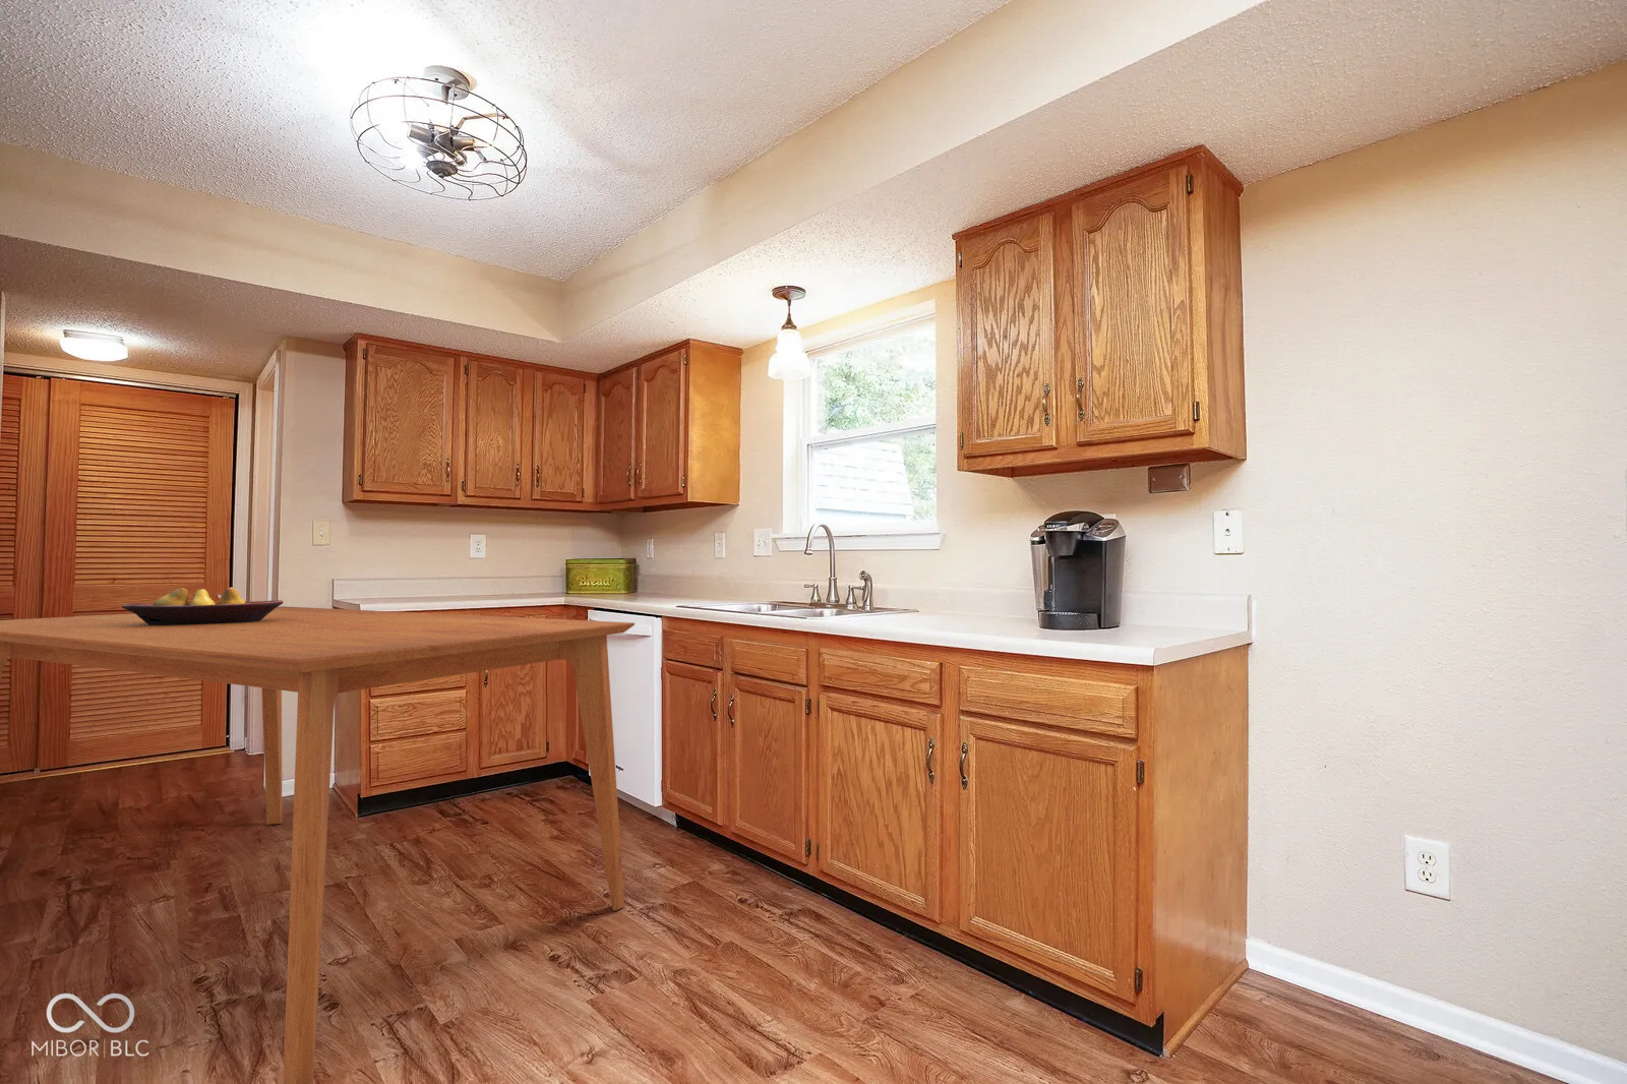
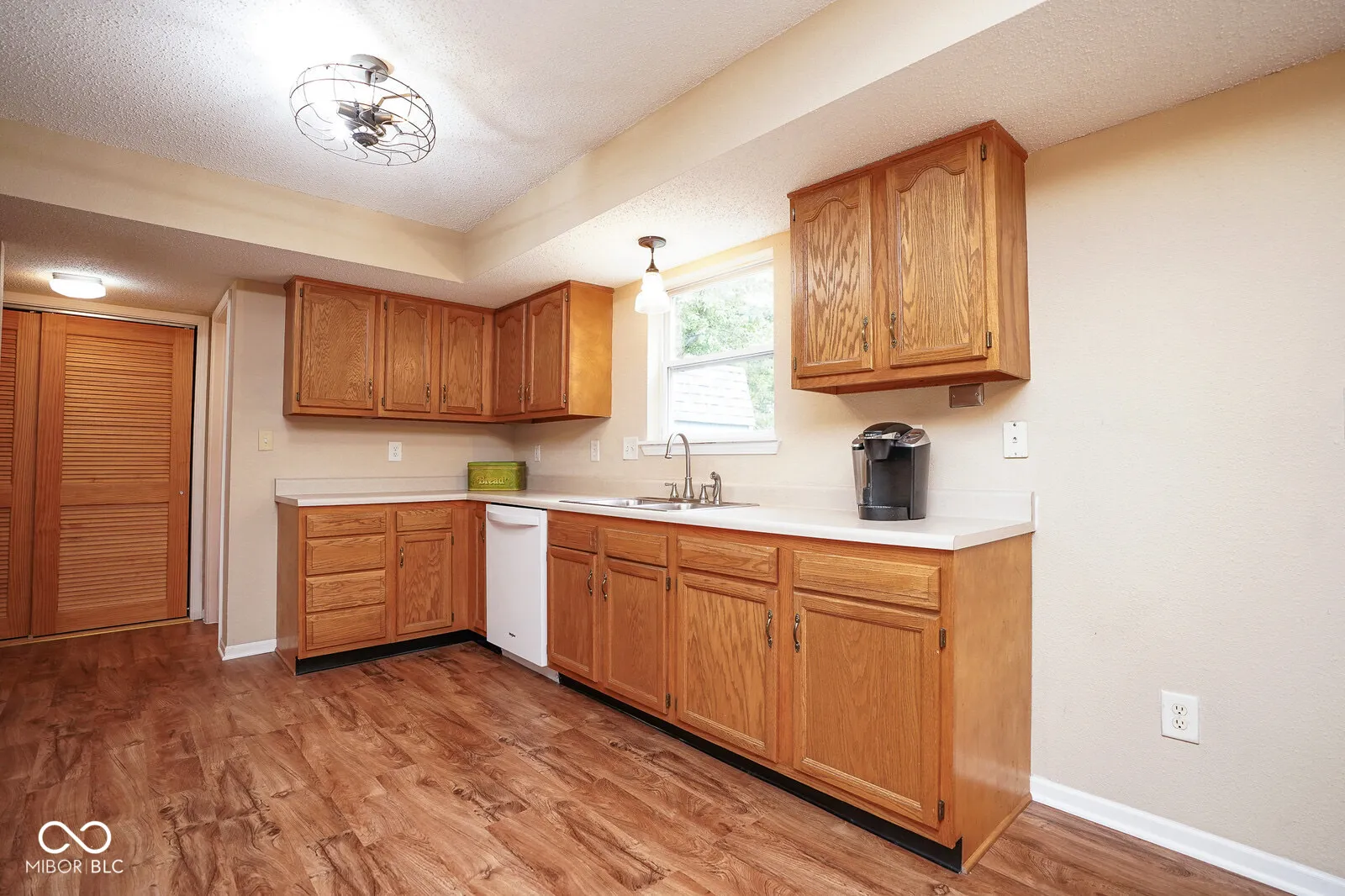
- fruit bowl [121,587,284,625]
- dining table [0,605,635,1084]
